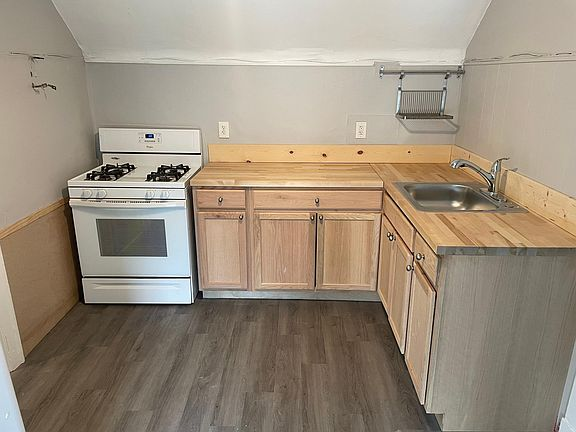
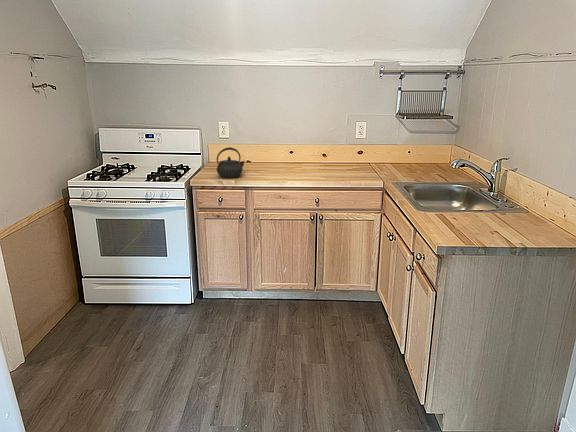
+ kettle [216,147,245,179]
